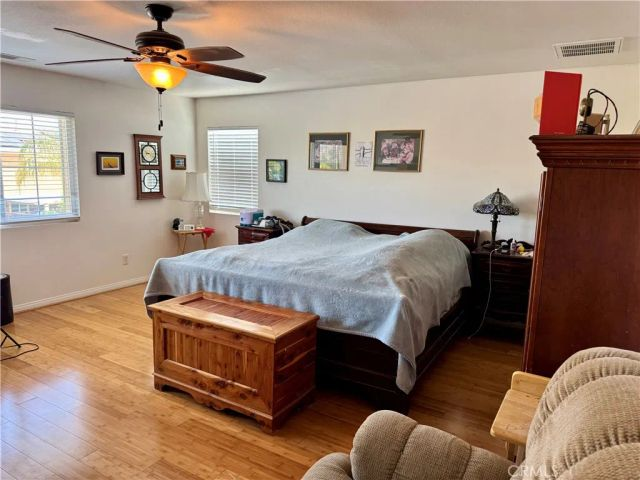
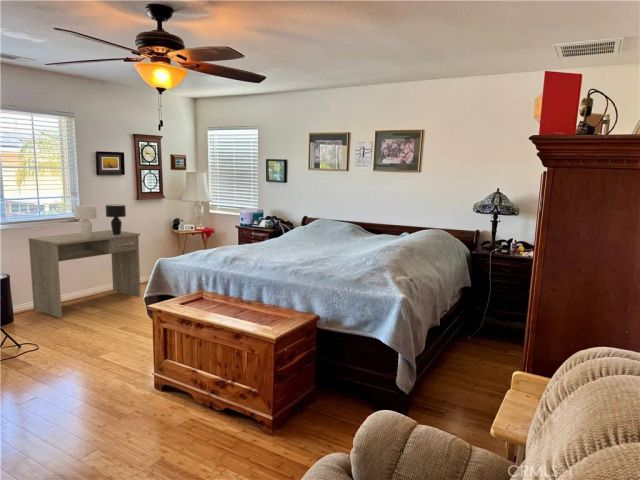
+ table lamp [73,204,127,238]
+ desk [27,229,141,319]
